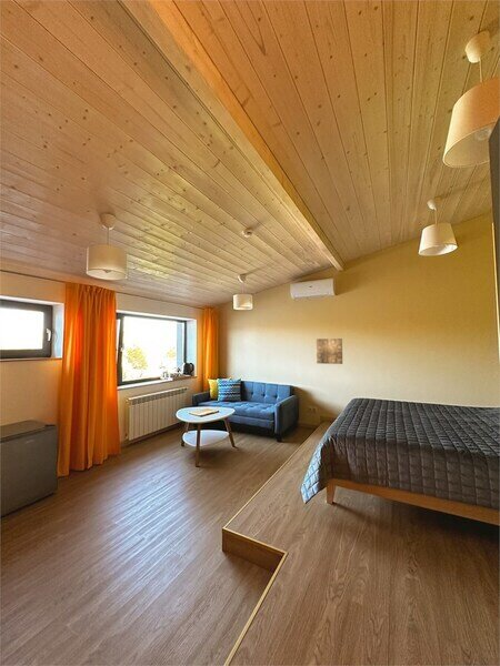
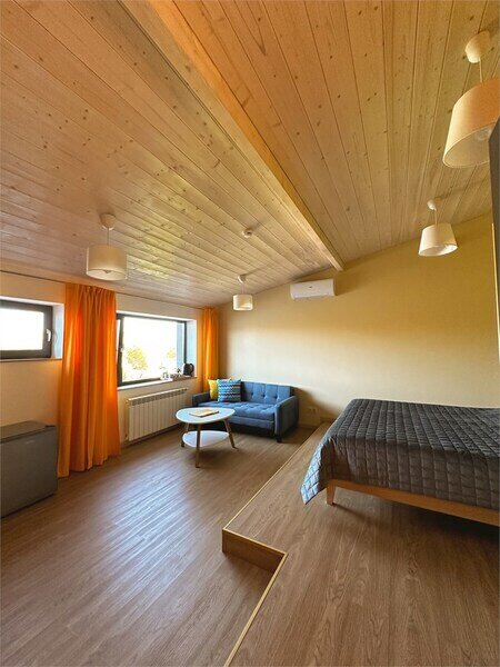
- wall art [316,337,343,365]
